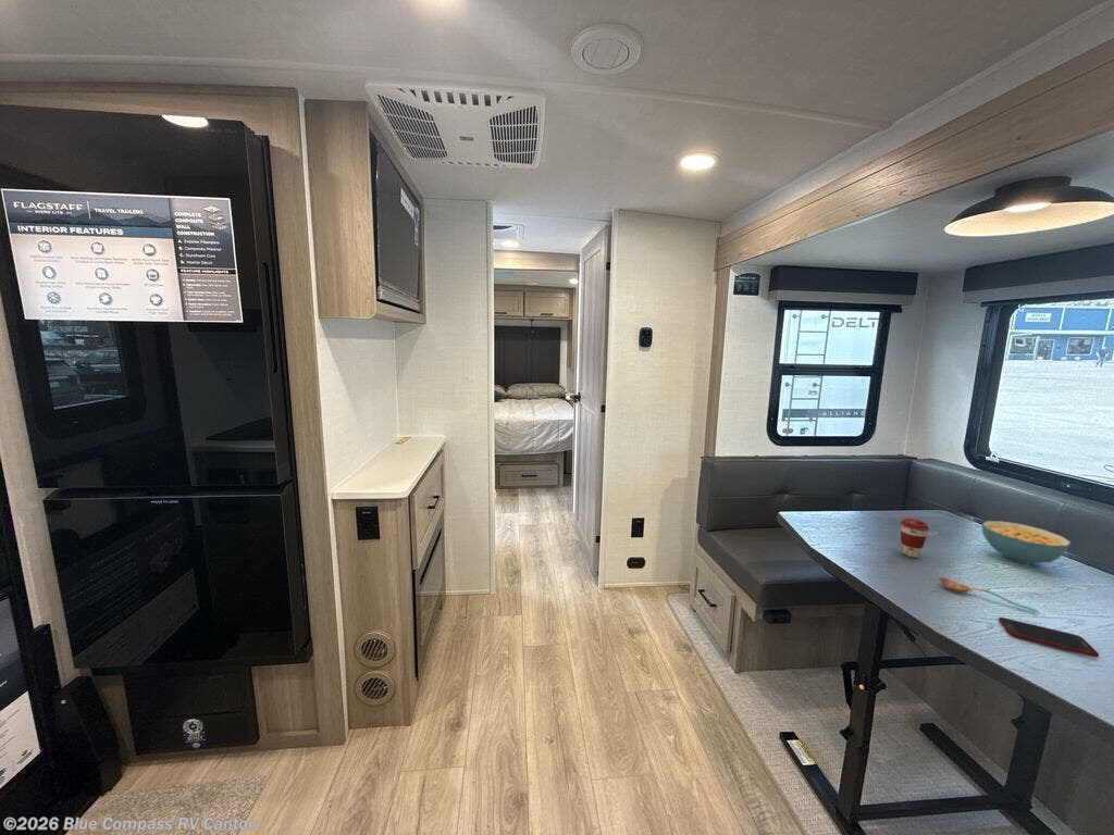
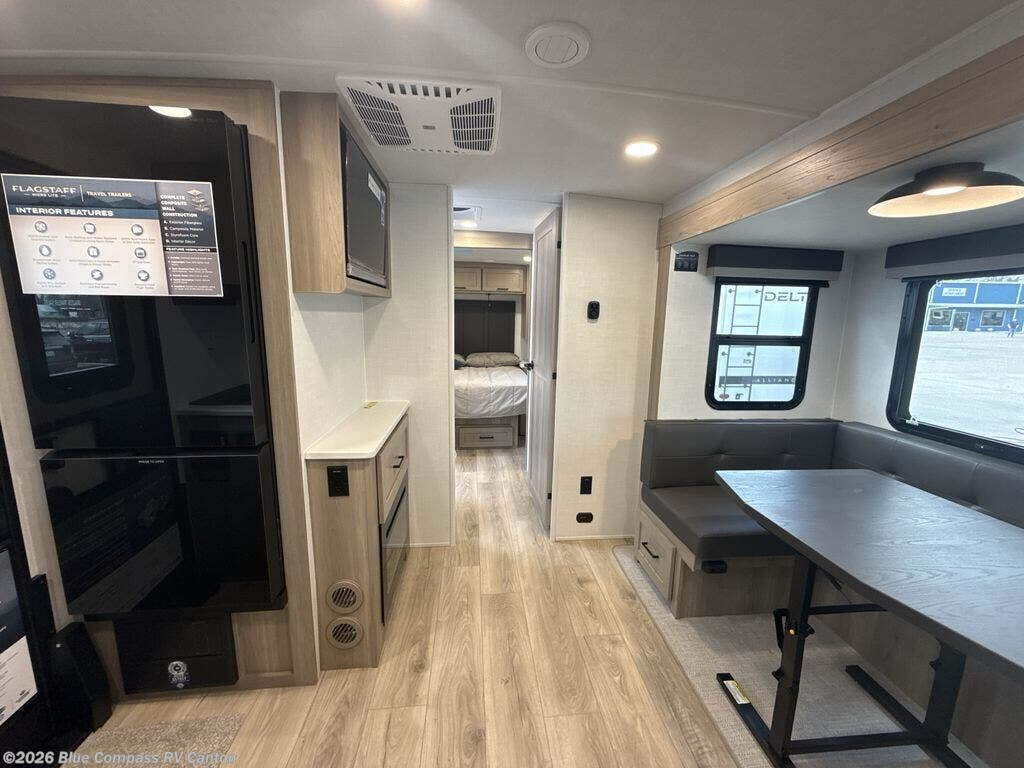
- soupspoon [938,576,1040,614]
- coffee cup [900,518,930,559]
- cereal bowl [981,520,1072,564]
- cell phone [998,616,1100,659]
